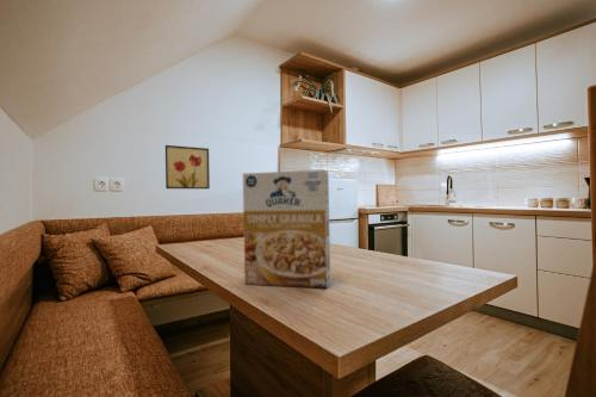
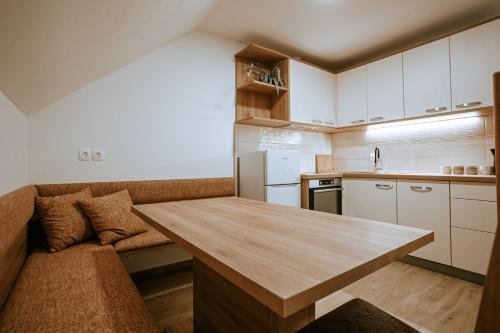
- wall art [164,144,211,190]
- cereal box [242,169,331,290]
